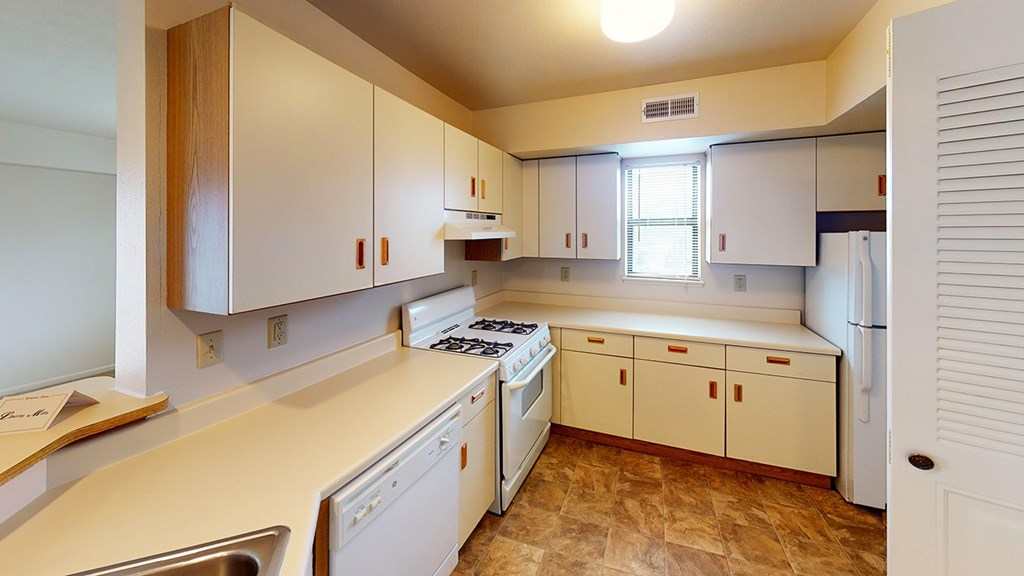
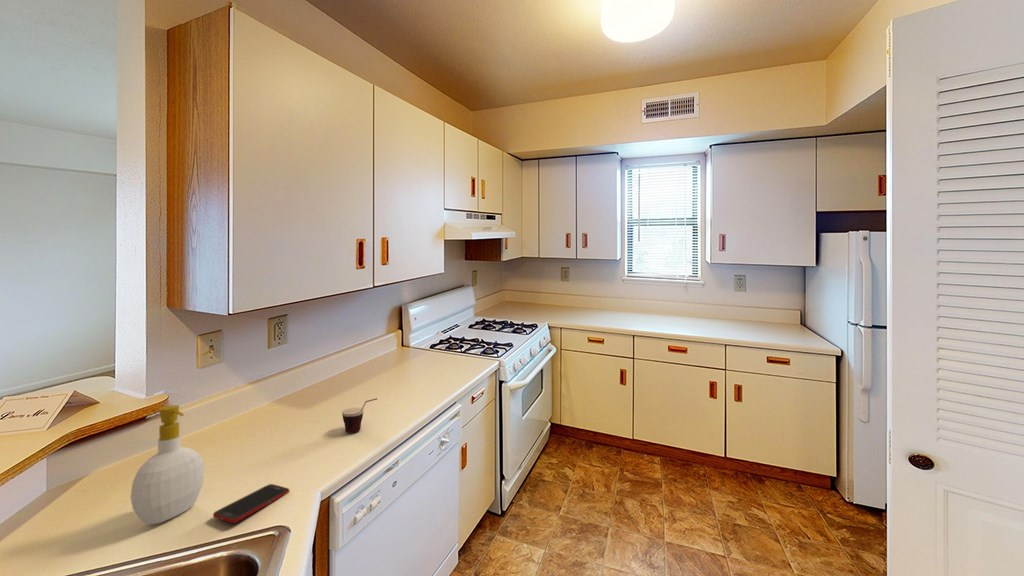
+ cell phone [212,483,290,524]
+ soap bottle [130,404,205,525]
+ cup [341,397,378,434]
